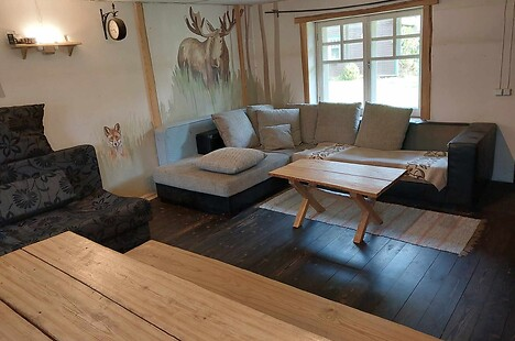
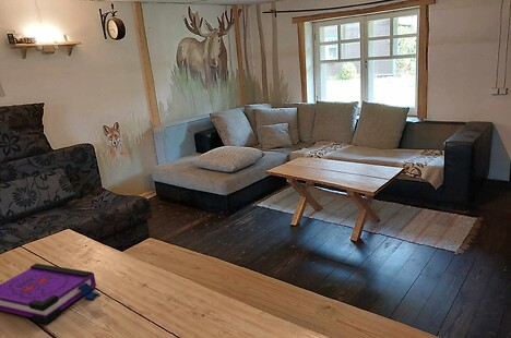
+ board game [0,263,100,325]
